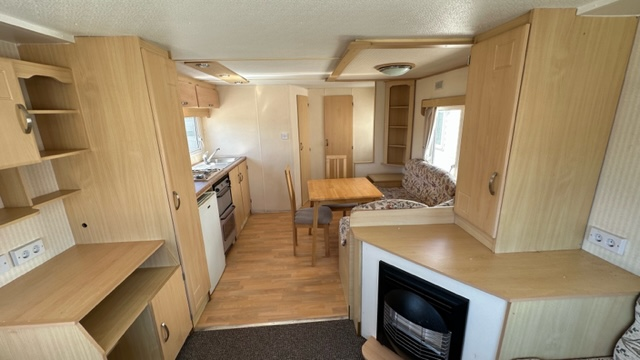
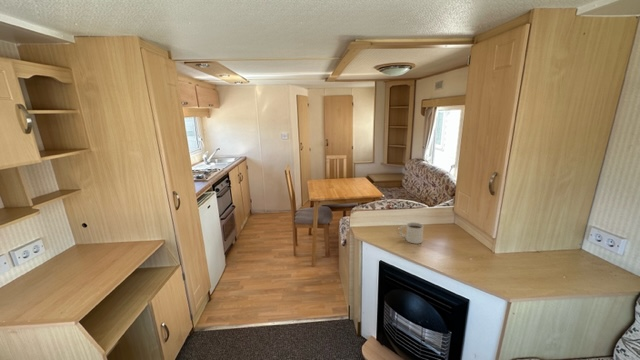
+ mug [398,221,424,245]
